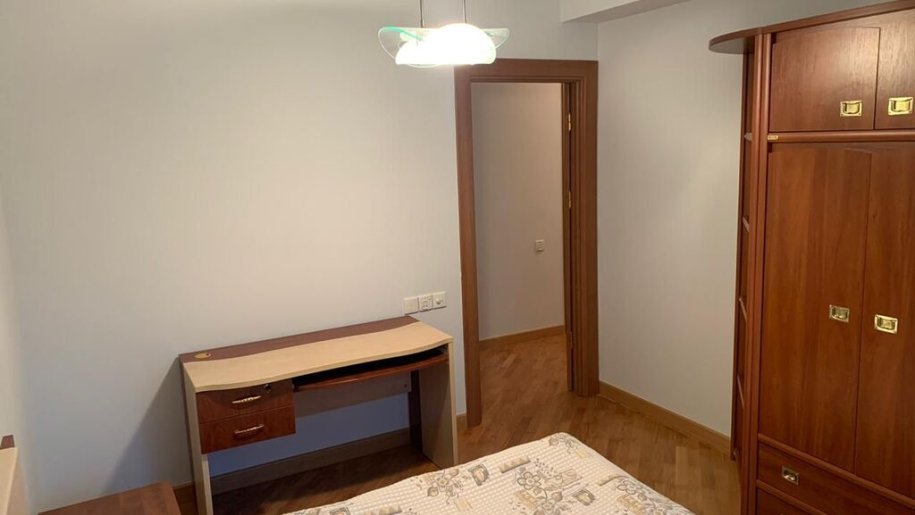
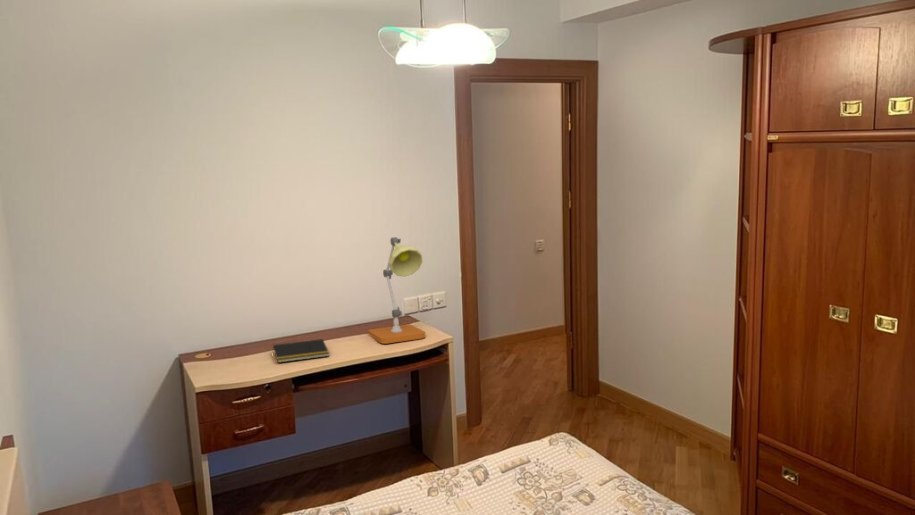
+ notepad [272,338,331,364]
+ desk lamp [368,236,426,345]
